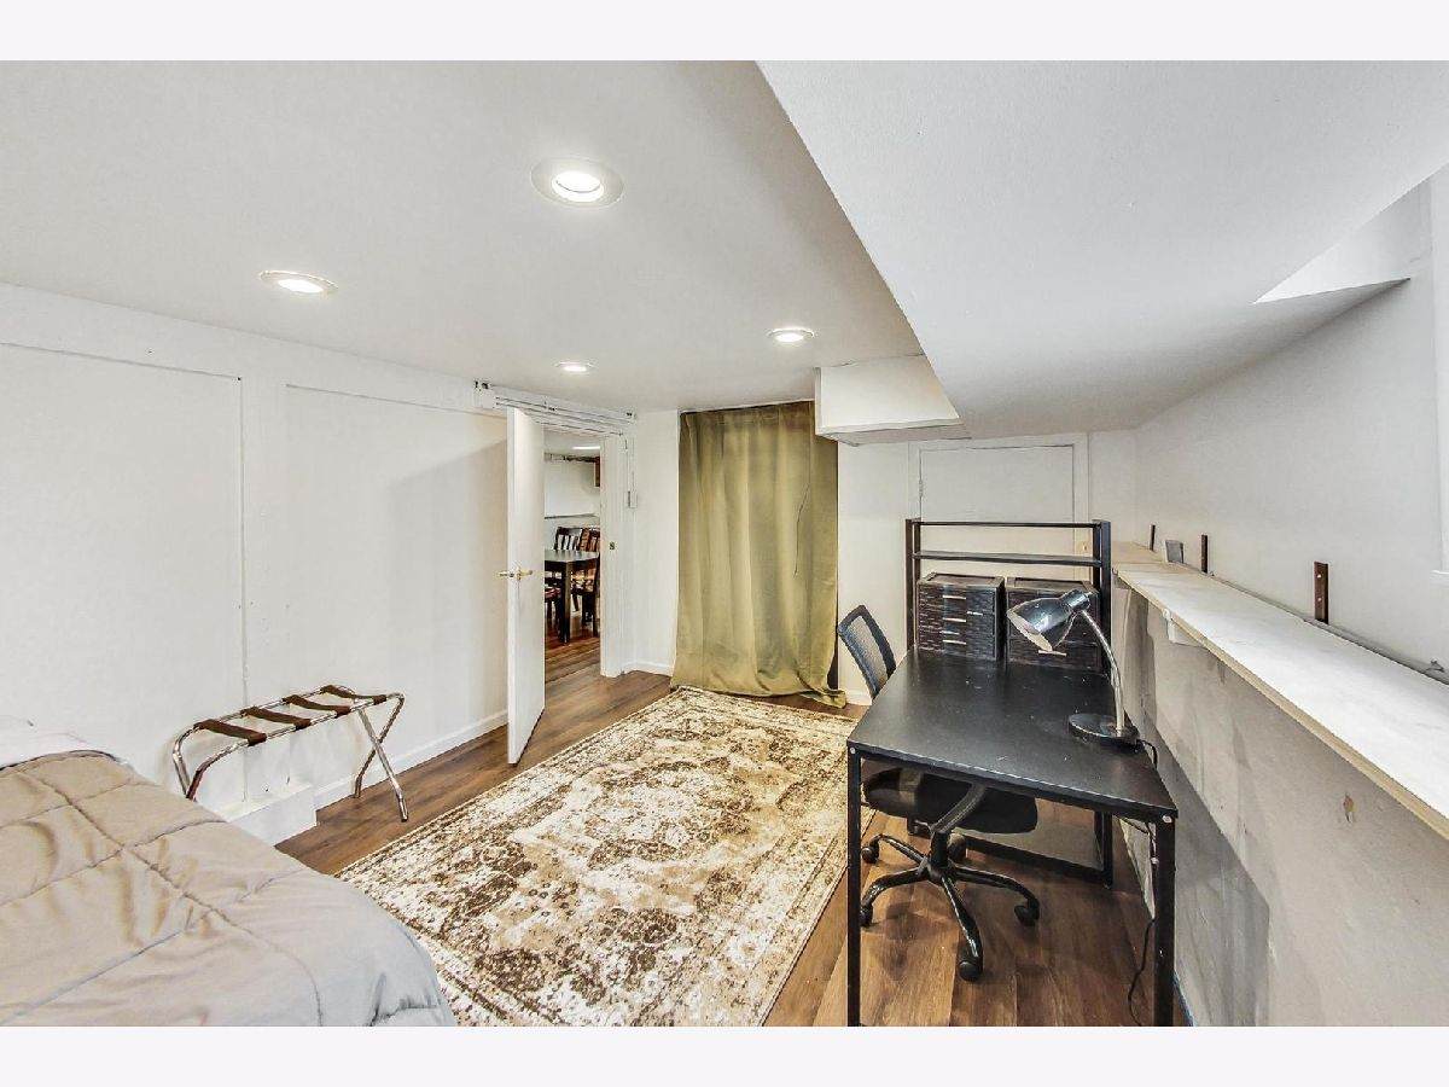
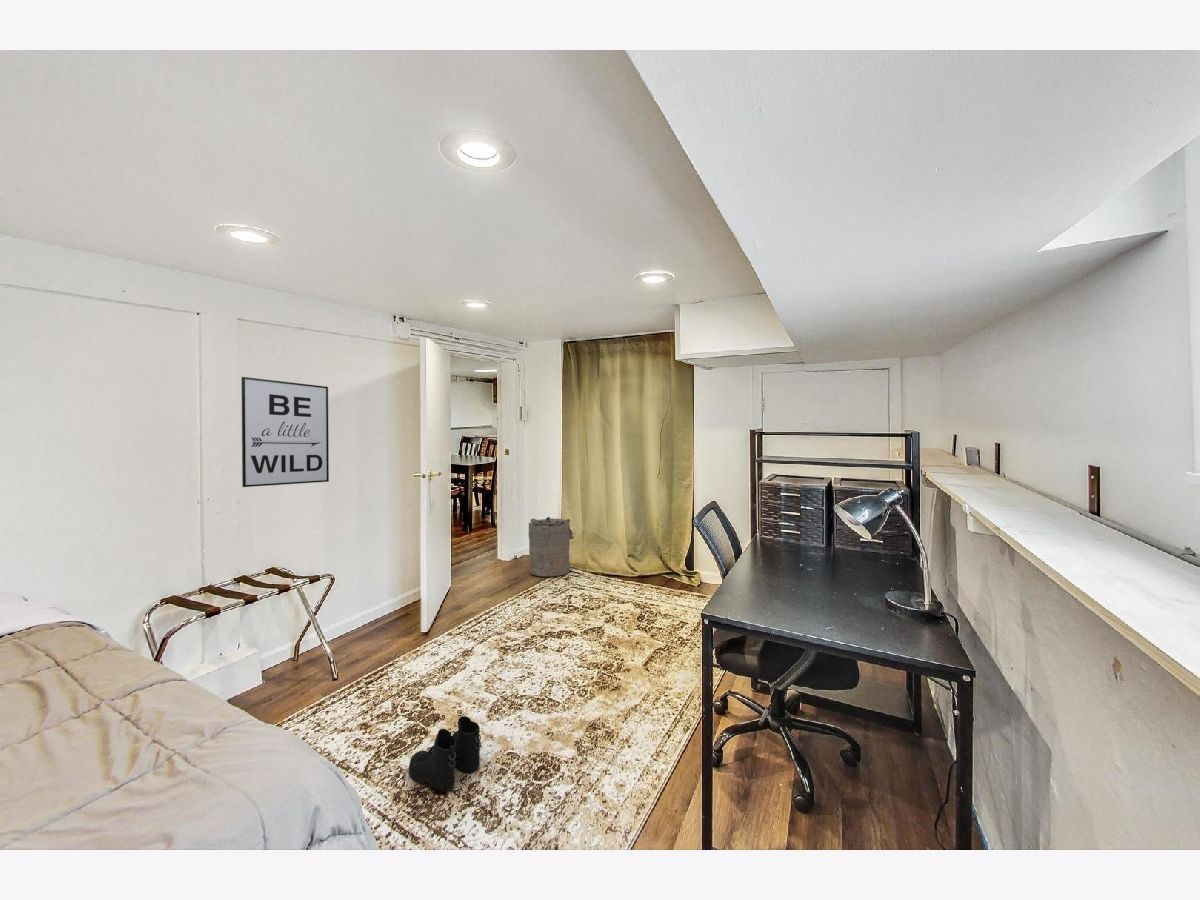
+ wall art [241,376,330,488]
+ laundry hamper [527,516,575,578]
+ boots [408,715,482,792]
